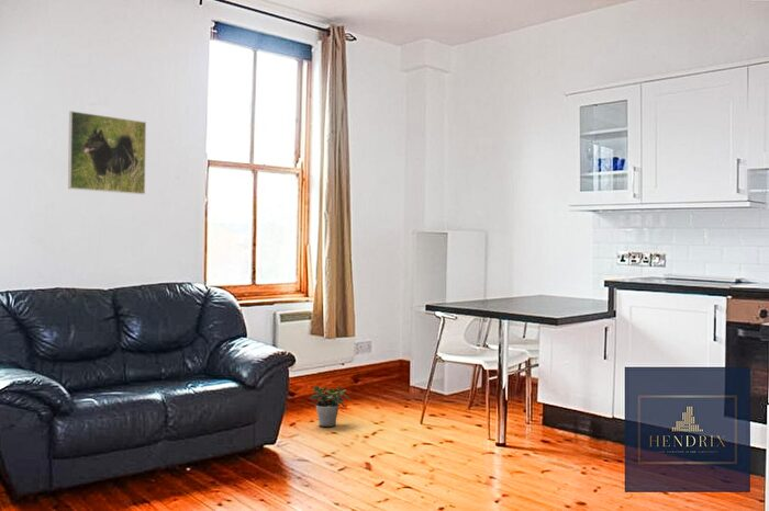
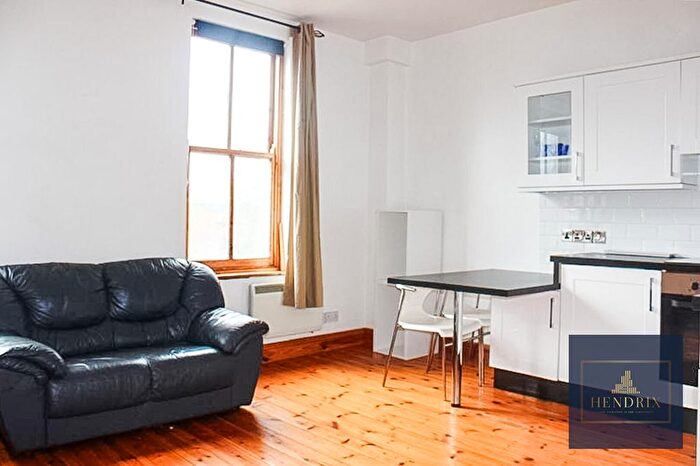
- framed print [67,110,147,195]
- potted plant [309,385,350,428]
